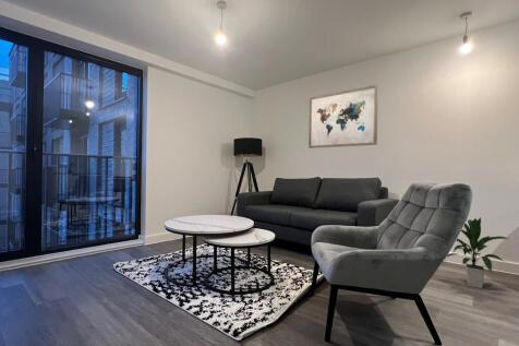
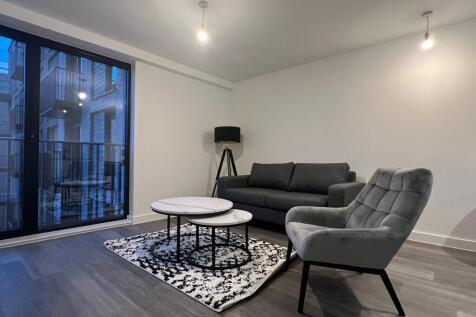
- wall art [307,84,379,150]
- indoor plant [446,216,510,289]
